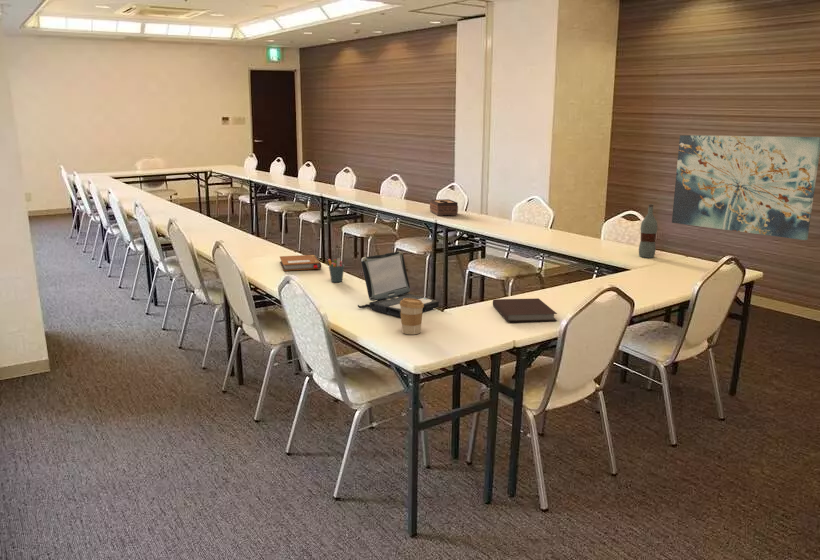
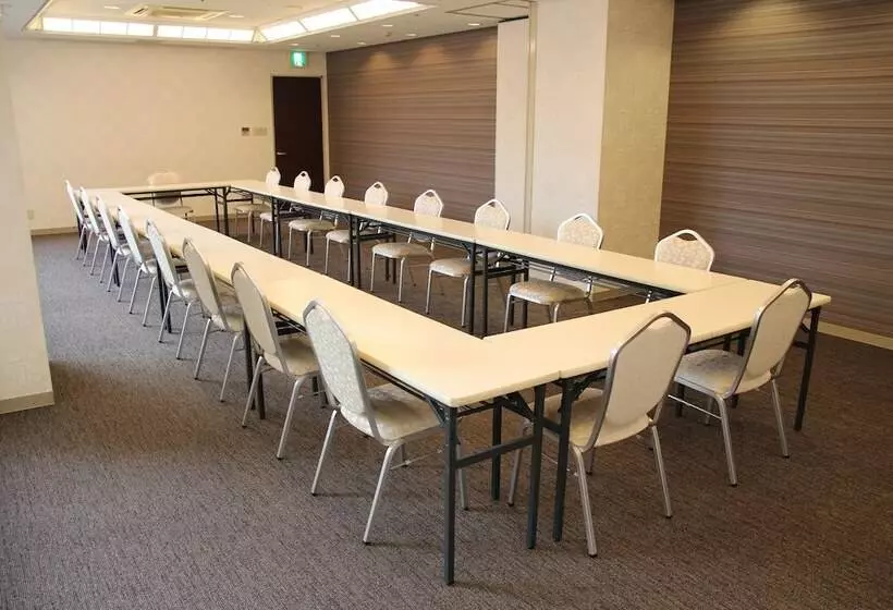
- pen holder [327,257,345,283]
- notebook [492,297,558,323]
- notebook [279,254,322,272]
- tissue box [429,198,459,217]
- laptop [357,250,440,318]
- wall art [671,134,820,241]
- bottle [638,203,658,259]
- coffee cup [400,298,424,335]
